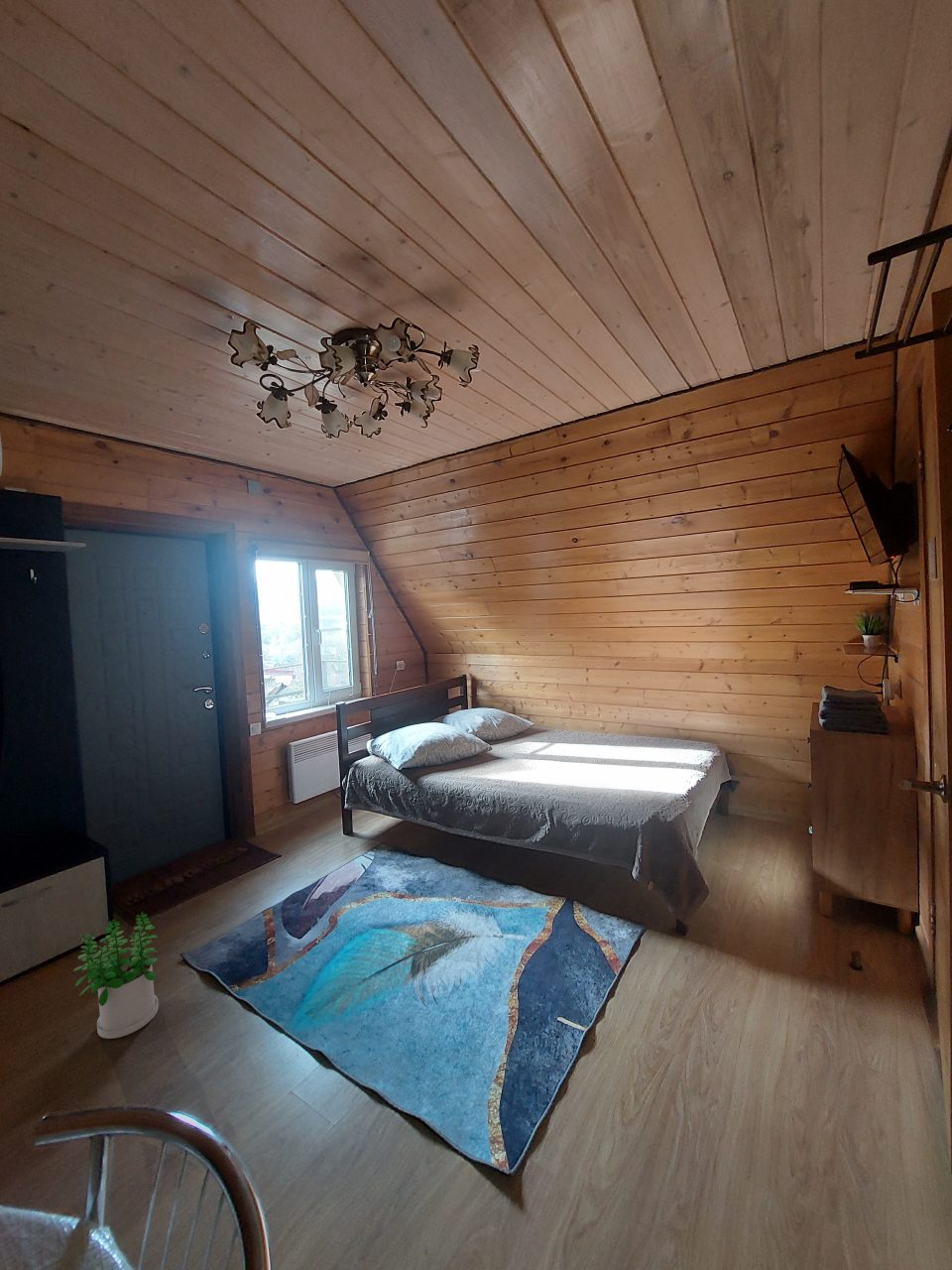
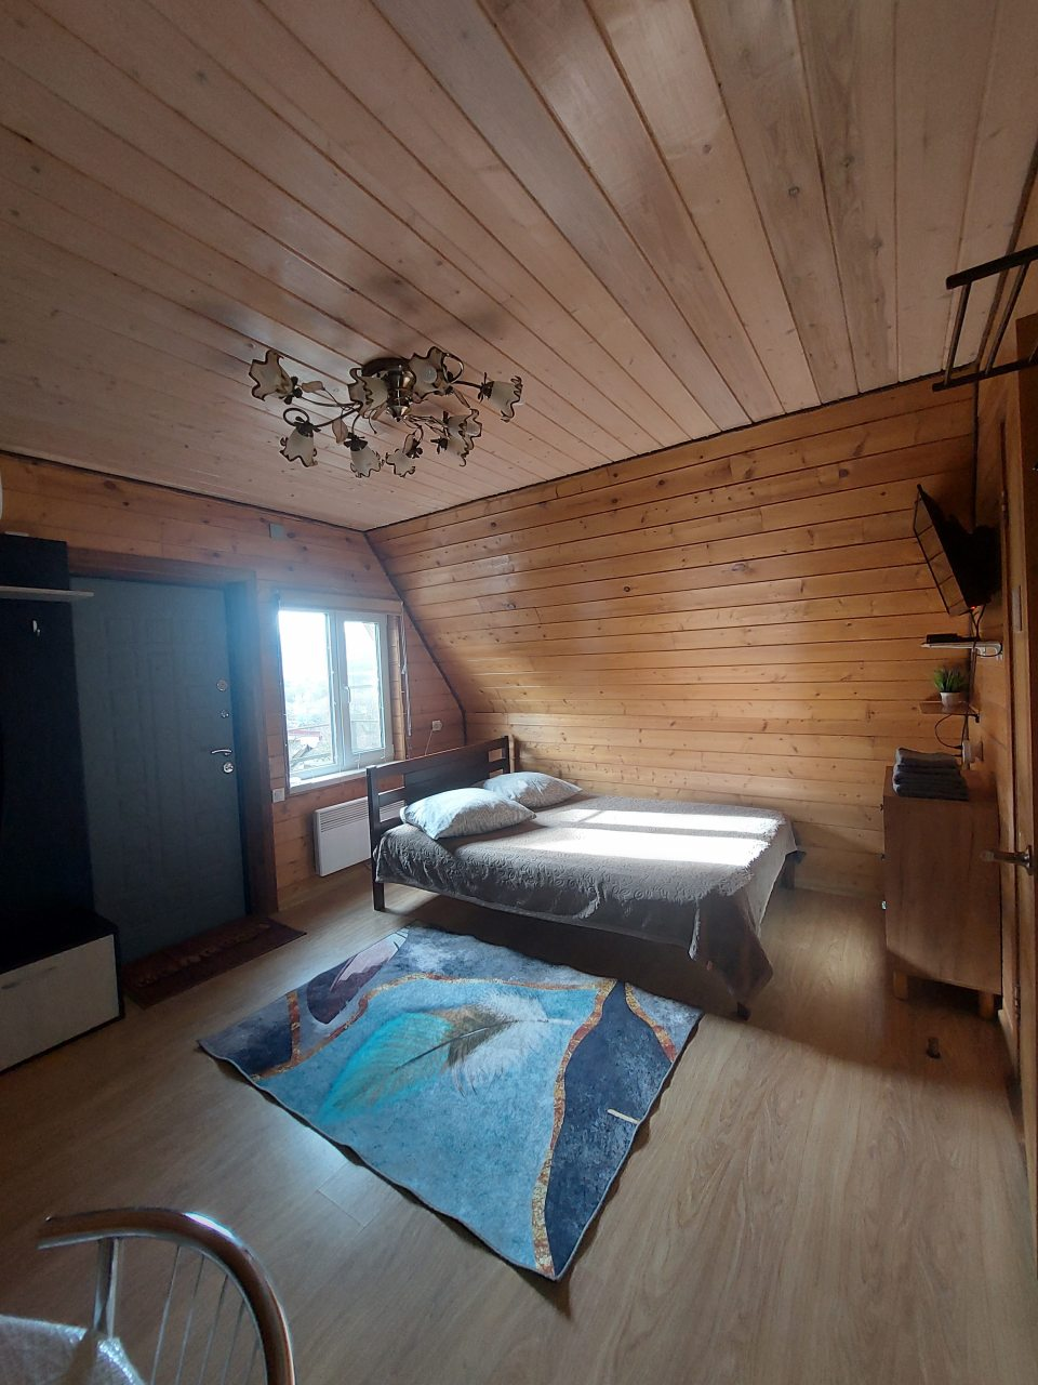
- potted plant [72,911,160,1040]
